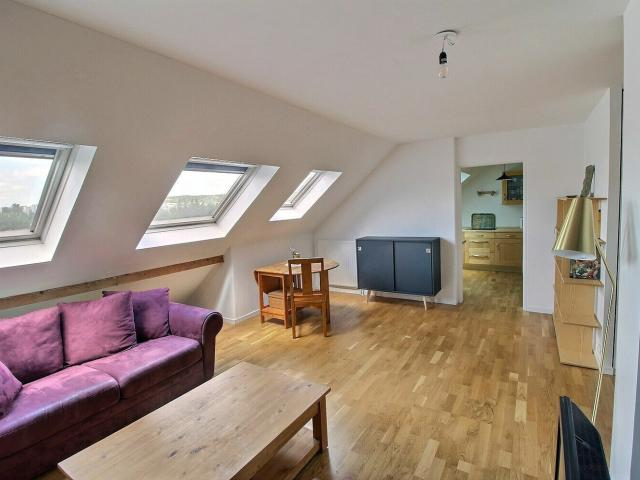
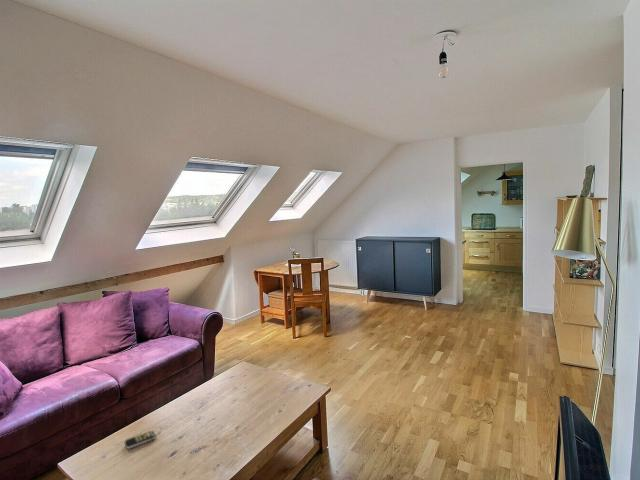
+ remote control [124,430,157,450]
